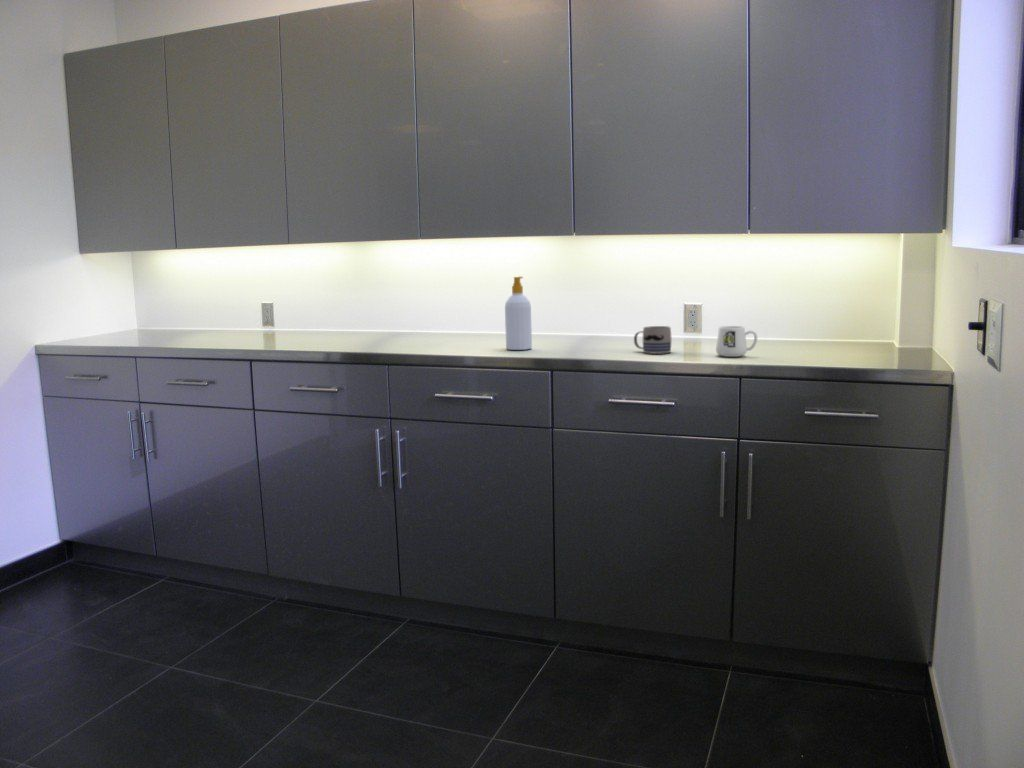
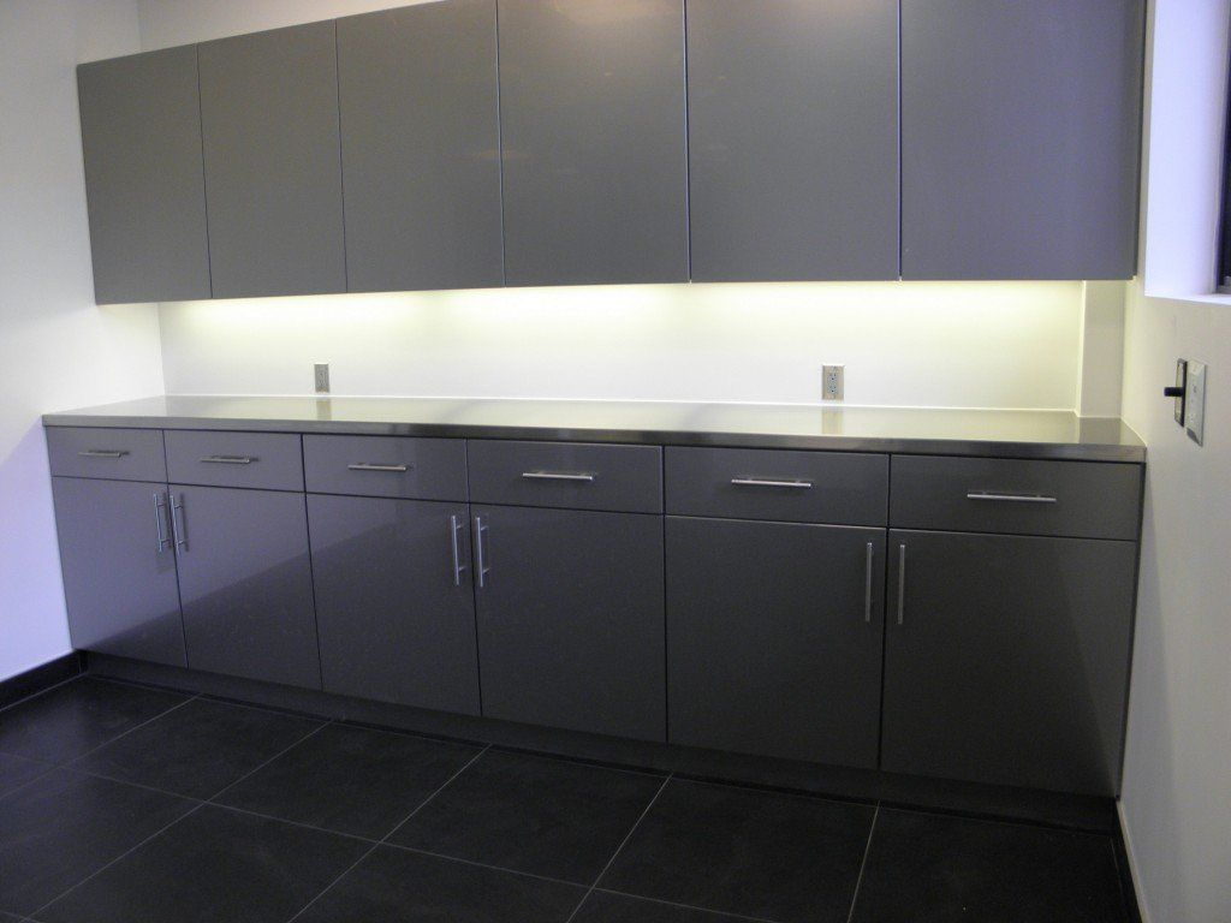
- mug [633,325,673,355]
- soap bottle [504,276,533,351]
- mug [715,325,758,358]
